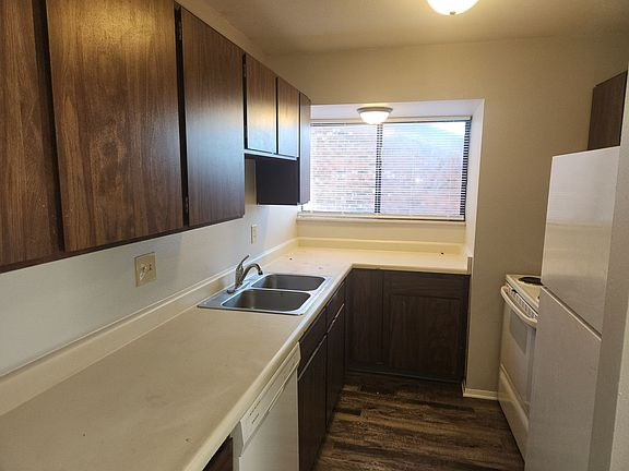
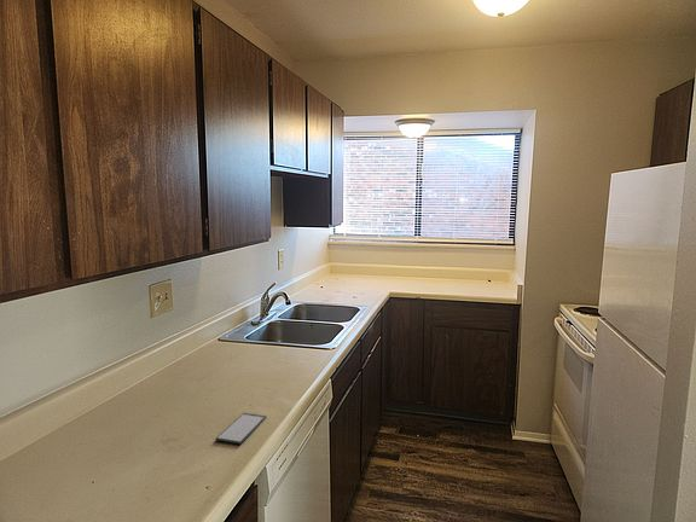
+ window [215,412,267,445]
